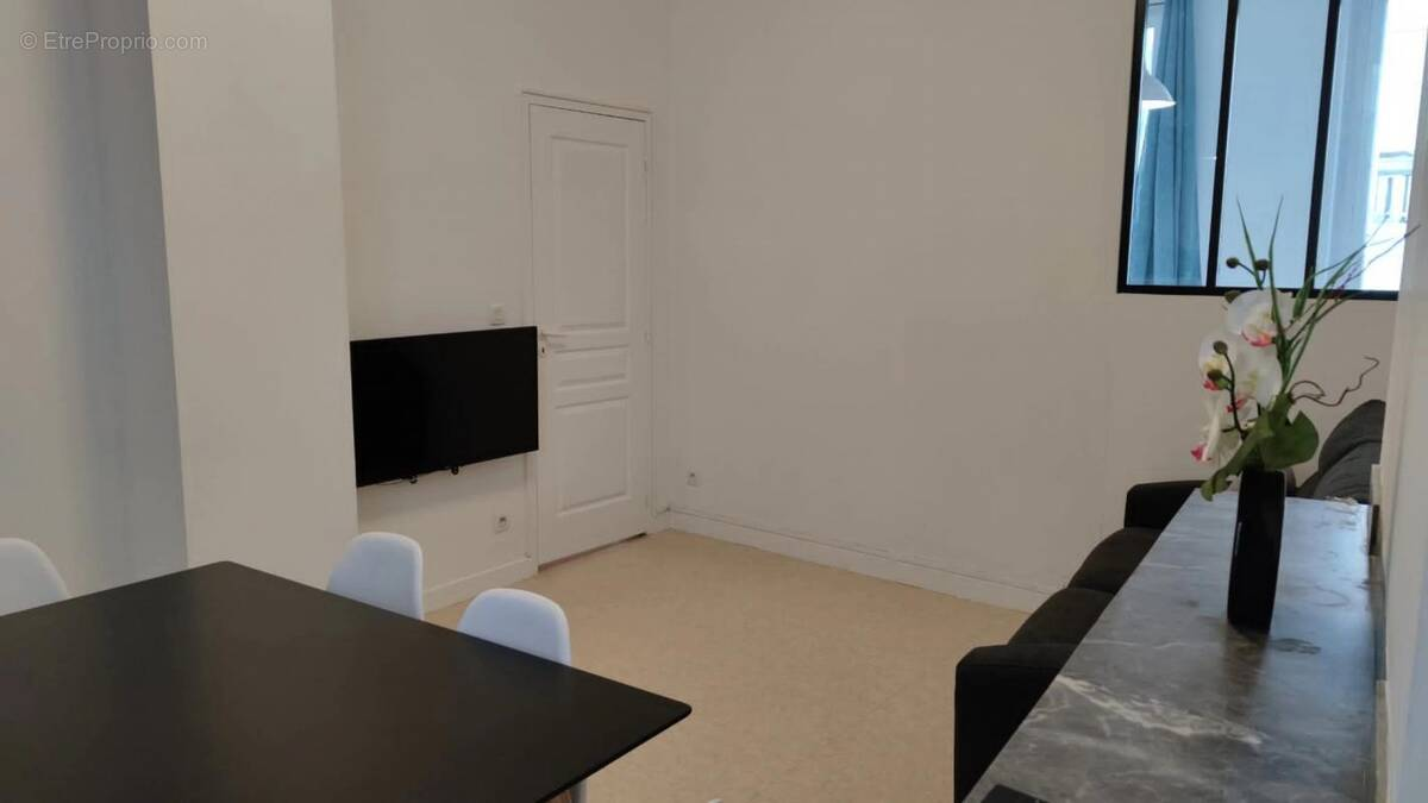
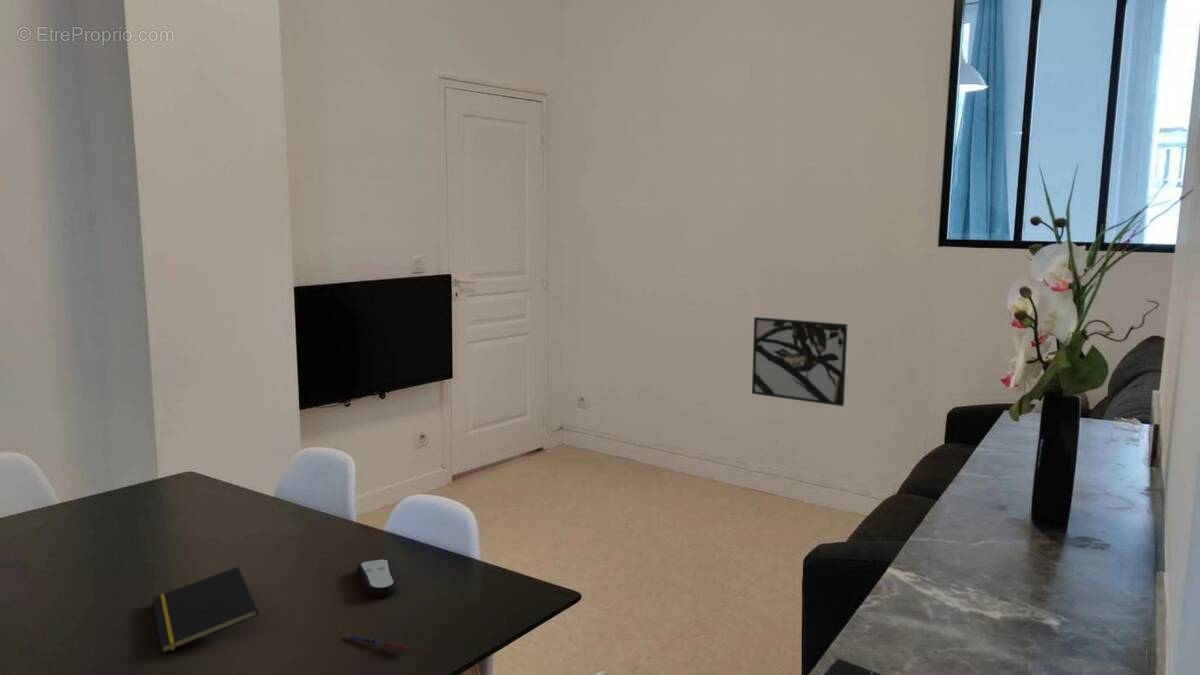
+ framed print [751,316,848,407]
+ pen [343,634,409,652]
+ remote control [356,558,399,598]
+ notepad [151,566,260,654]
